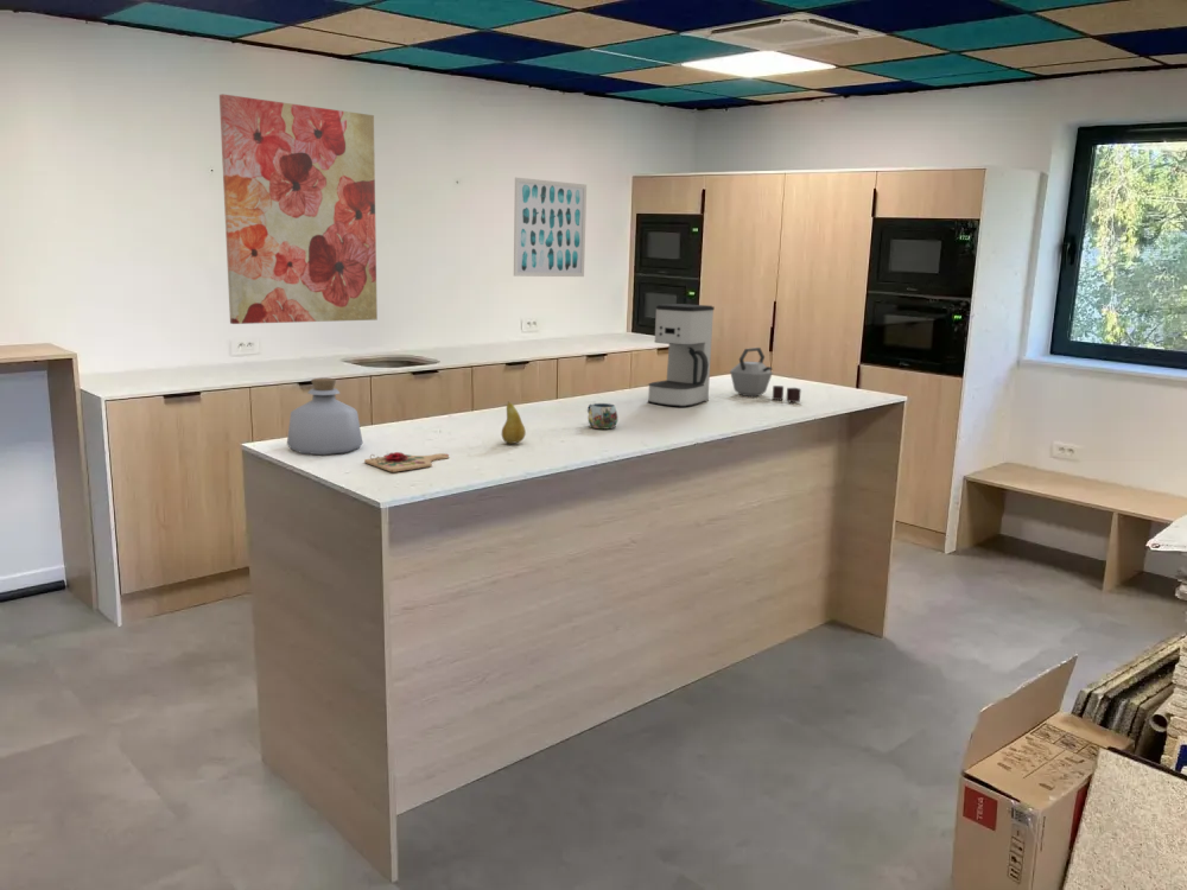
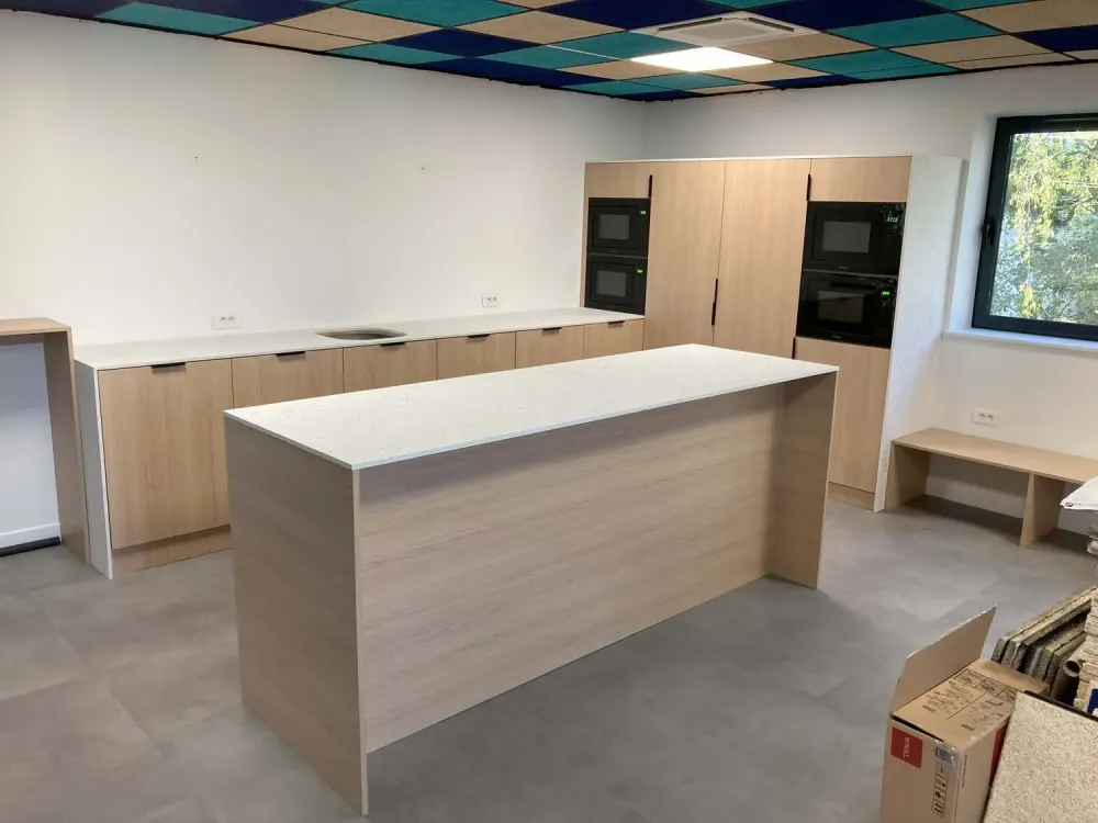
- cutting board [363,451,450,473]
- wall art [513,177,588,278]
- kettle [729,347,802,403]
- bottle [286,377,363,456]
- mug [586,402,620,430]
- wall art [218,93,379,325]
- fruit [501,401,527,445]
- coffee maker [647,303,716,408]
